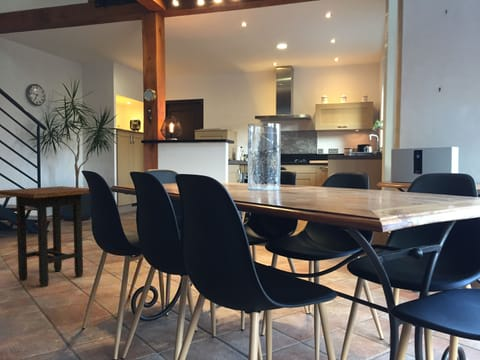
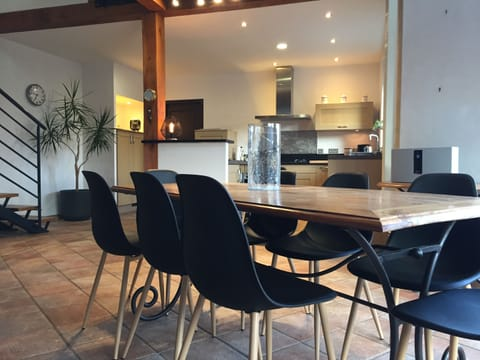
- side table [0,185,90,288]
